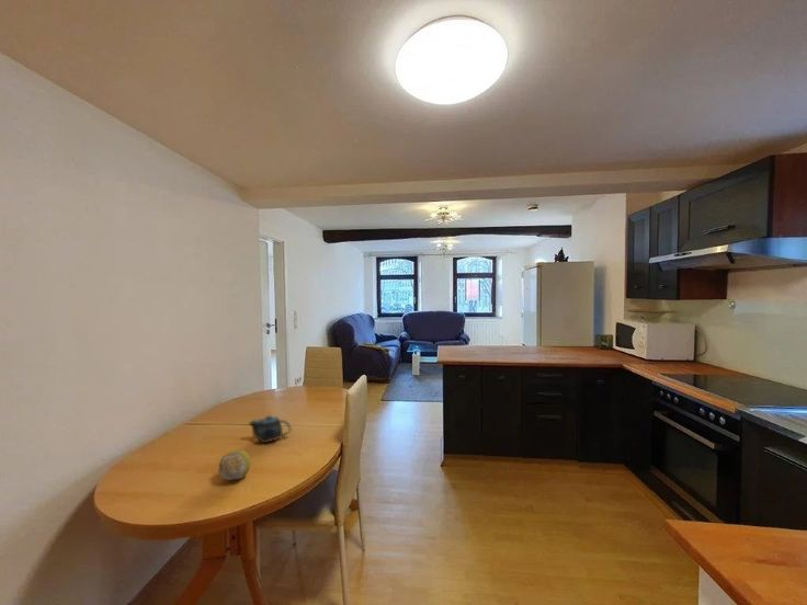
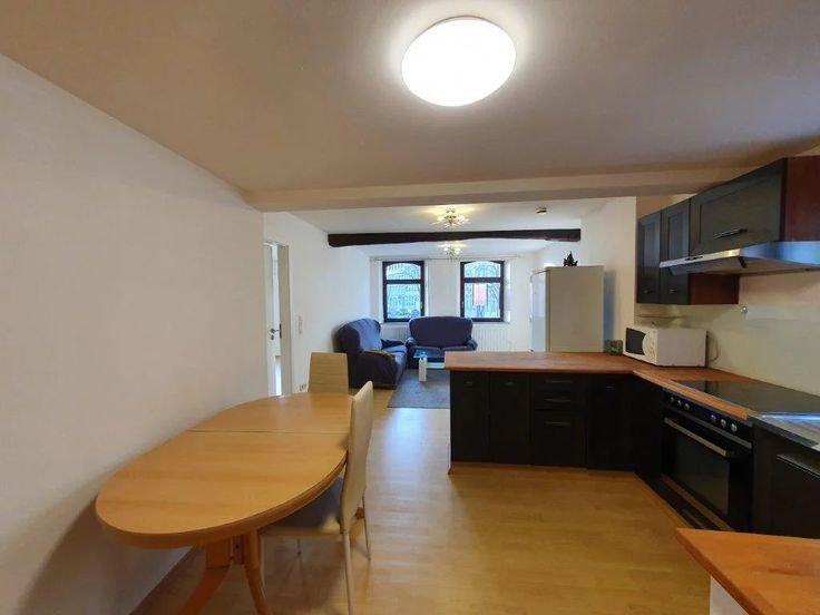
- fruit [217,449,252,481]
- chinaware [248,414,293,444]
